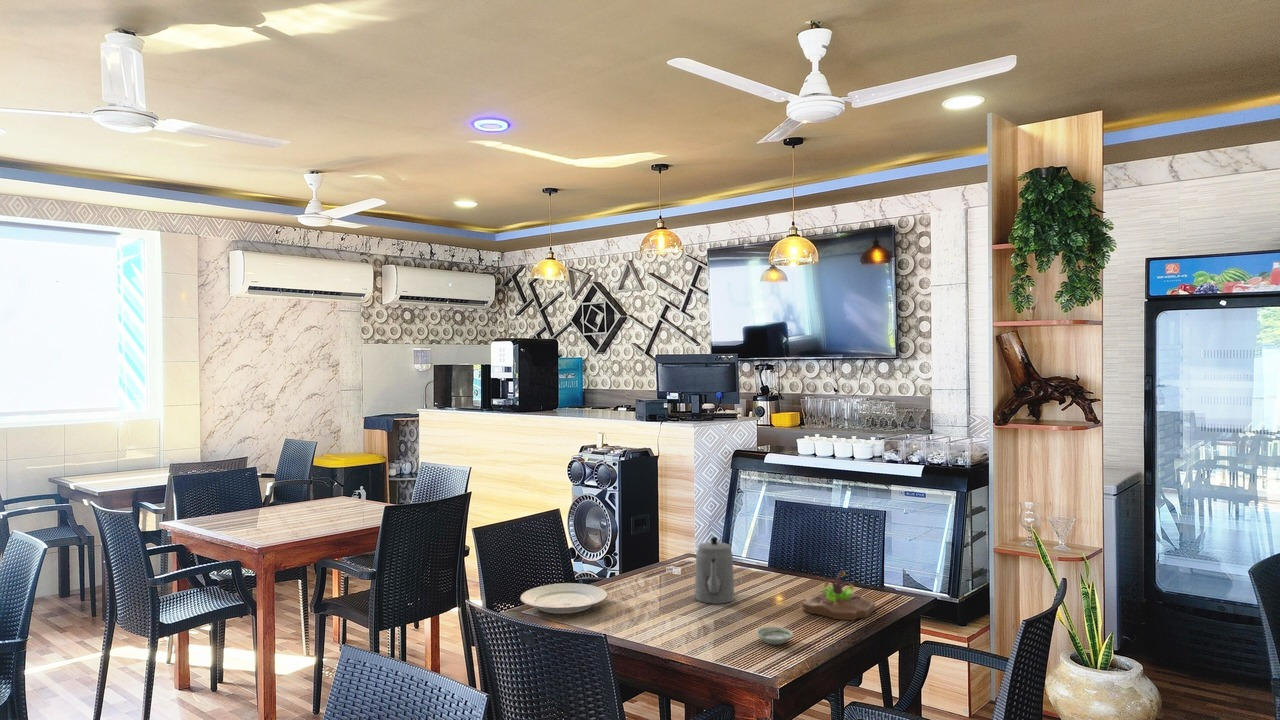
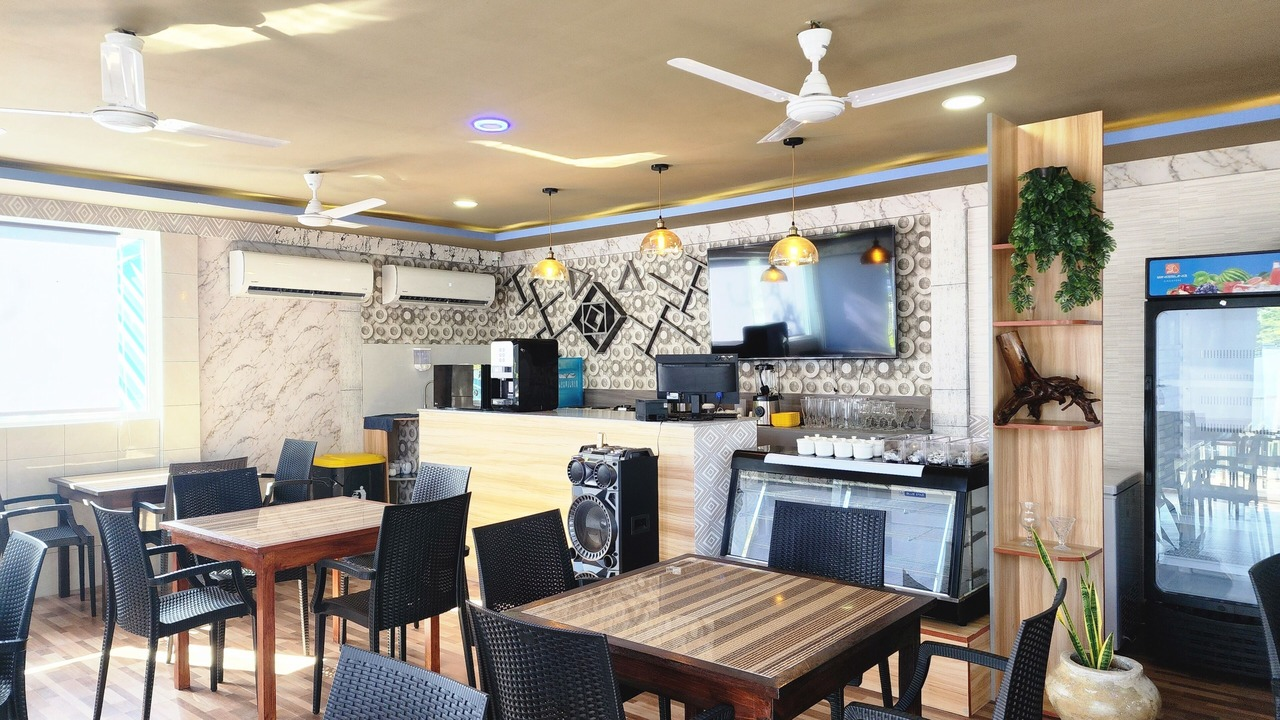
- plate [519,582,609,615]
- saucer [755,626,794,646]
- teapot [694,536,735,605]
- succulent planter [801,570,876,621]
